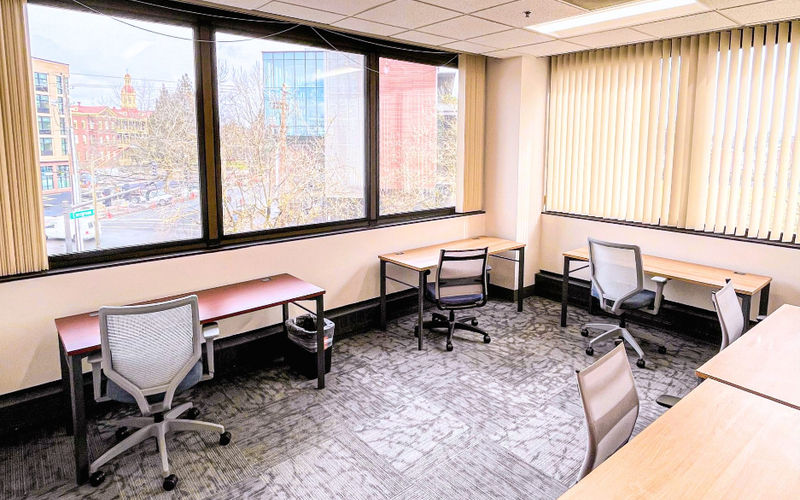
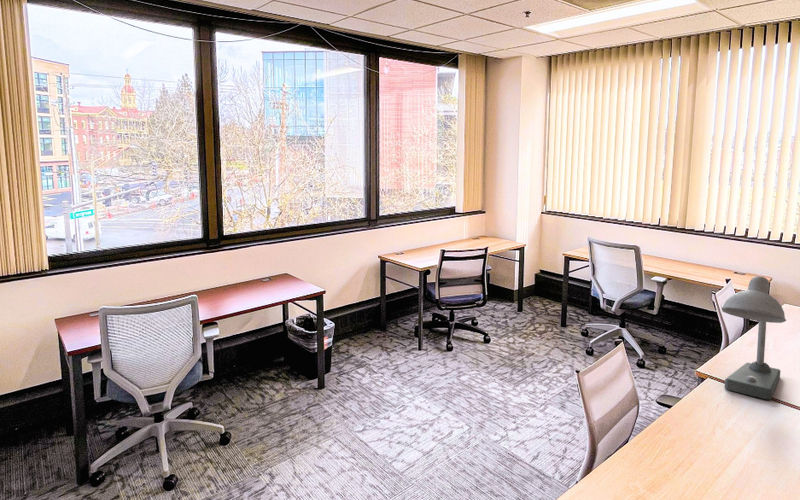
+ desk lamp [720,275,787,400]
